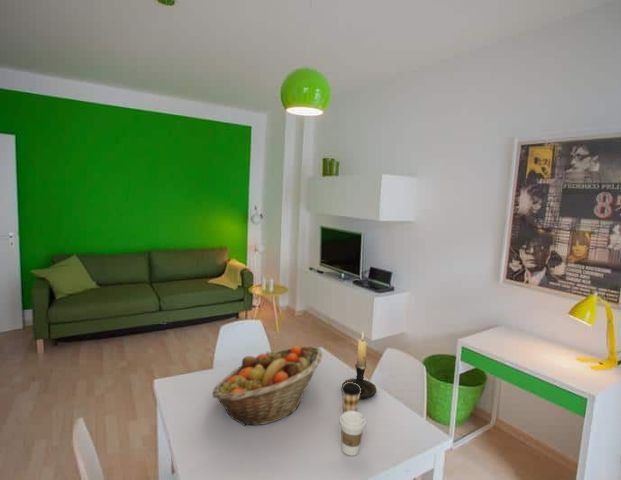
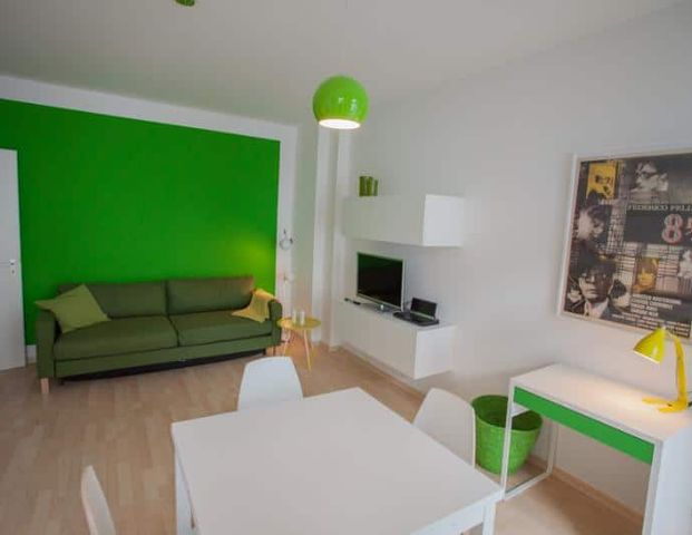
- candle holder [341,331,377,400]
- coffee cup [338,411,367,457]
- fruit basket [211,344,323,427]
- coffee cup [340,382,361,414]
